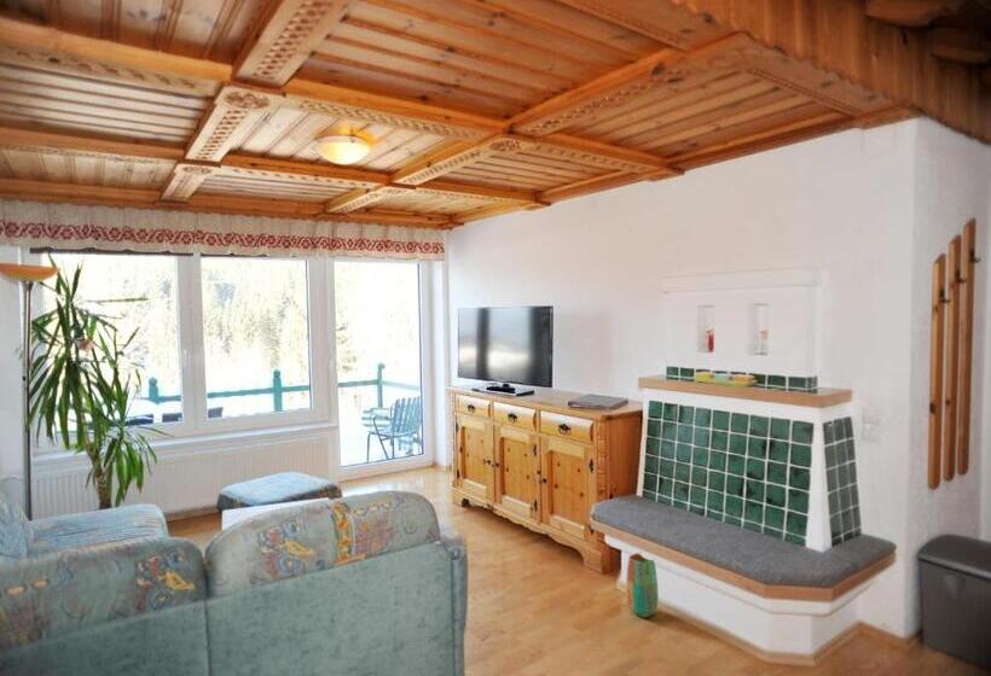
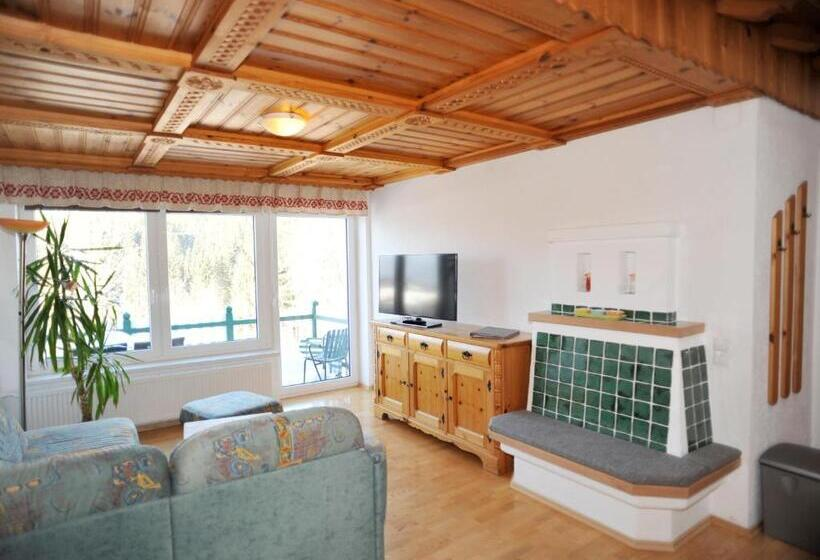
- vase [625,552,660,618]
